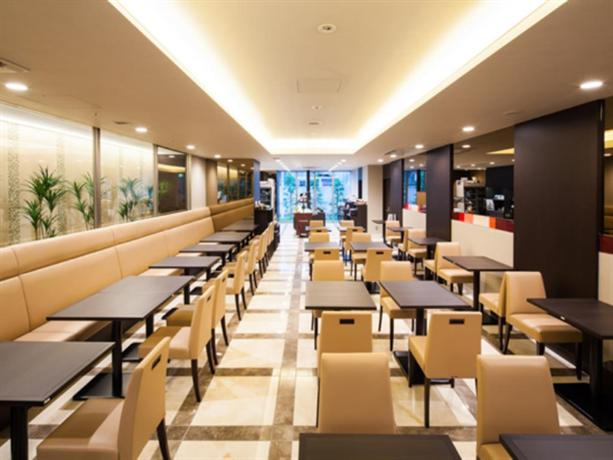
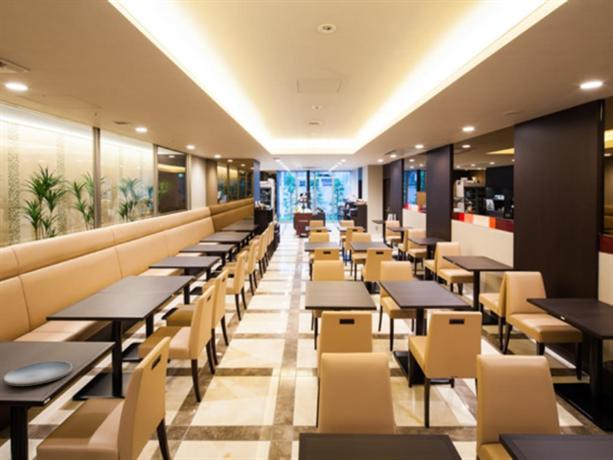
+ plate [3,360,74,387]
